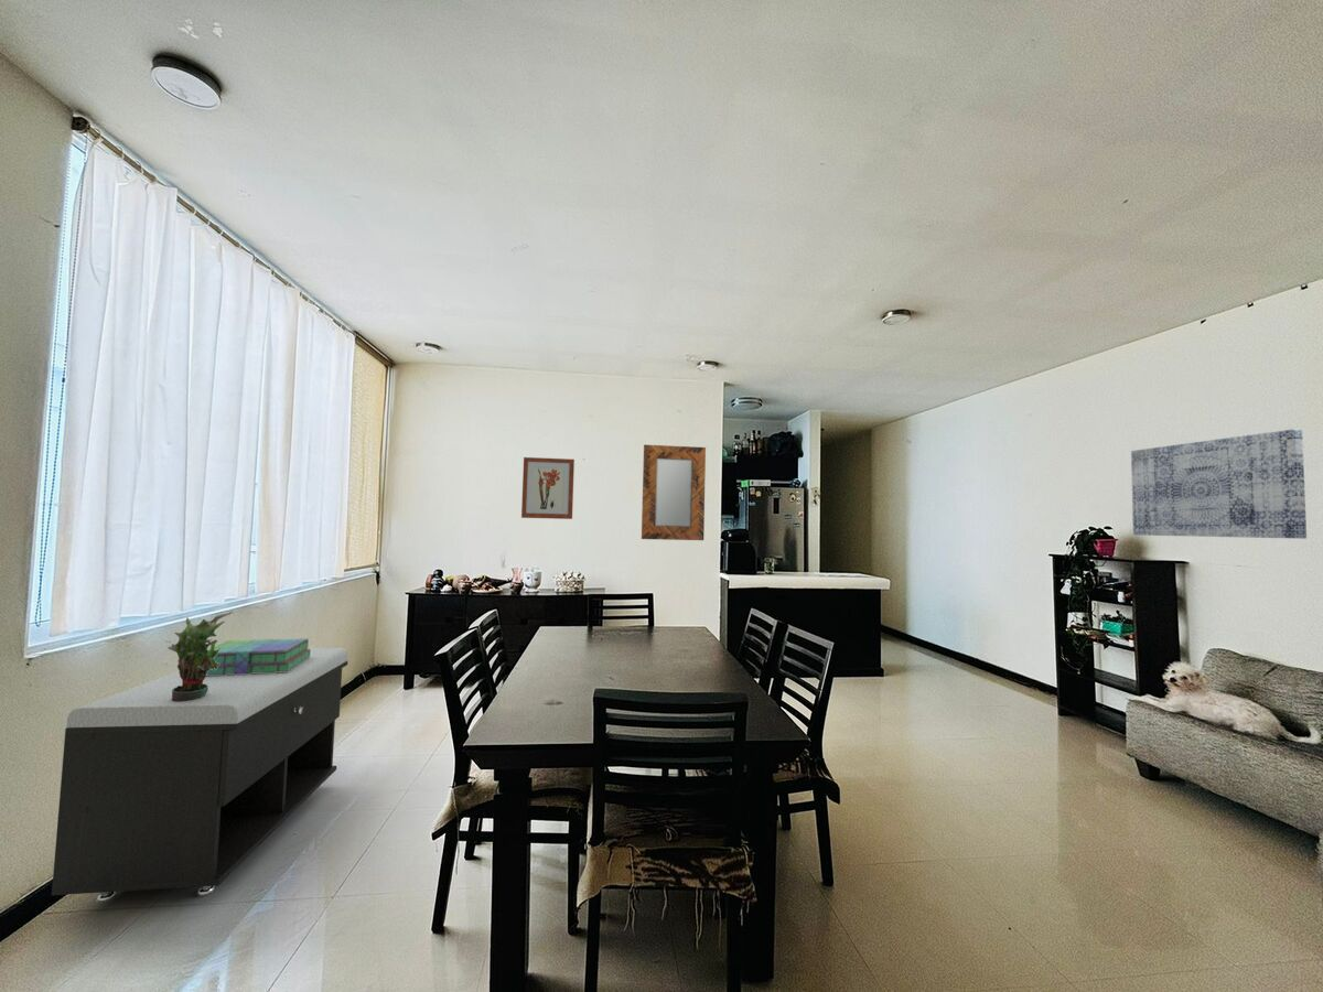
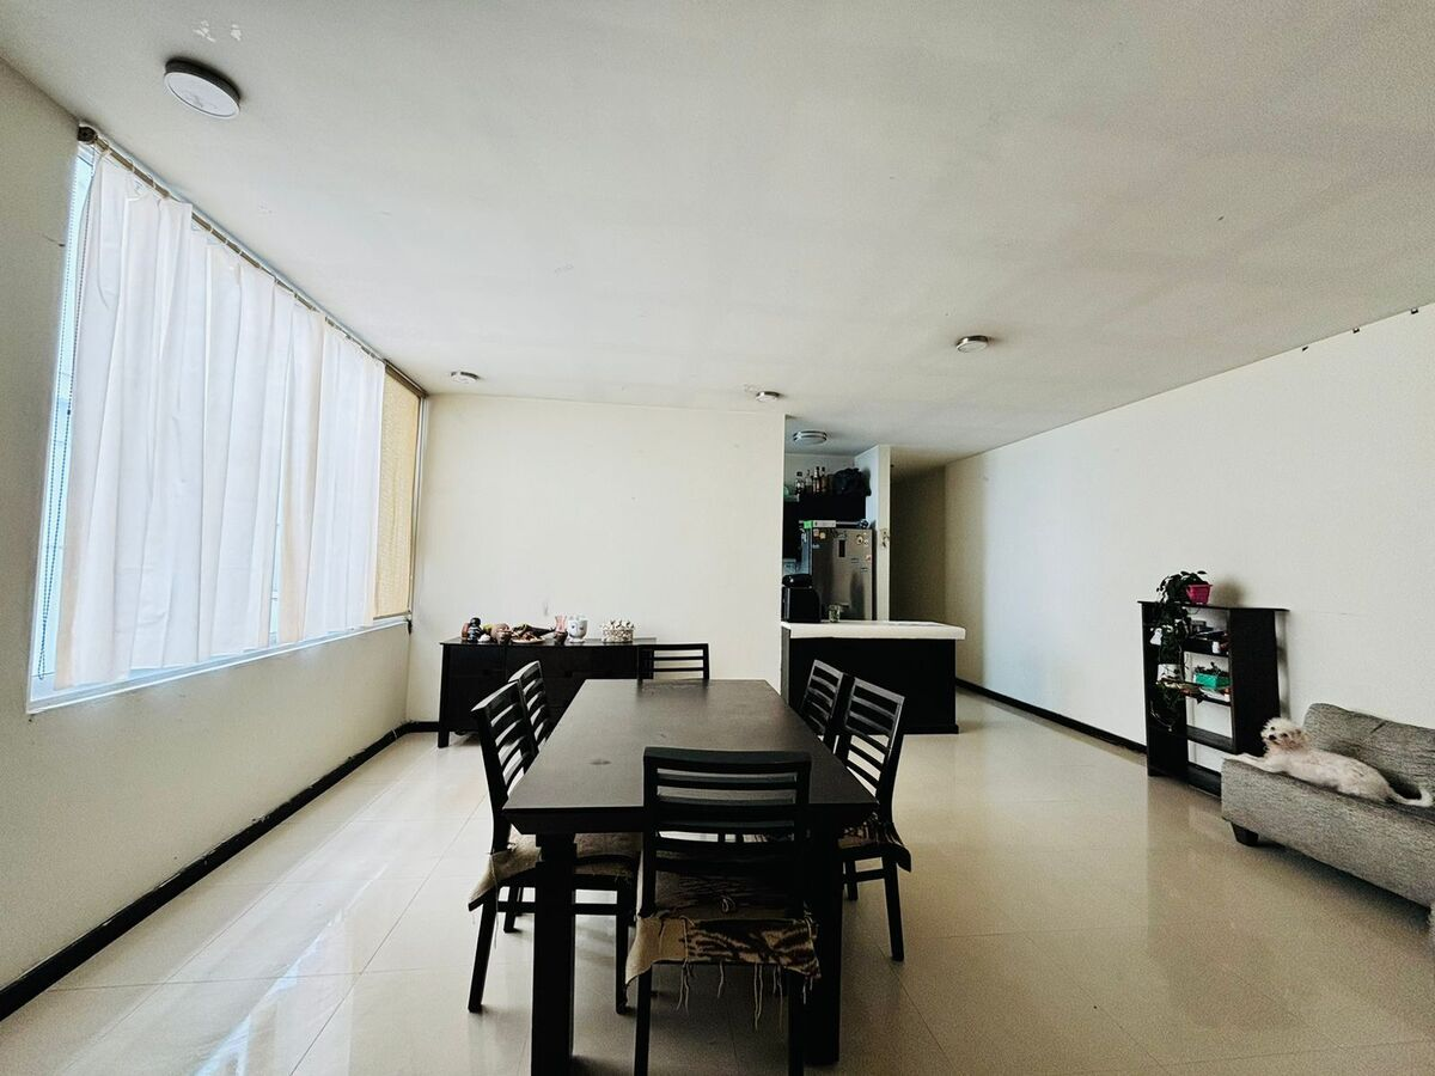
- wall art [1130,428,1308,540]
- storage bench [51,647,349,904]
- potted plant [168,611,234,702]
- stack of books [206,637,311,676]
- home mirror [641,443,707,541]
- wall art [520,456,576,520]
